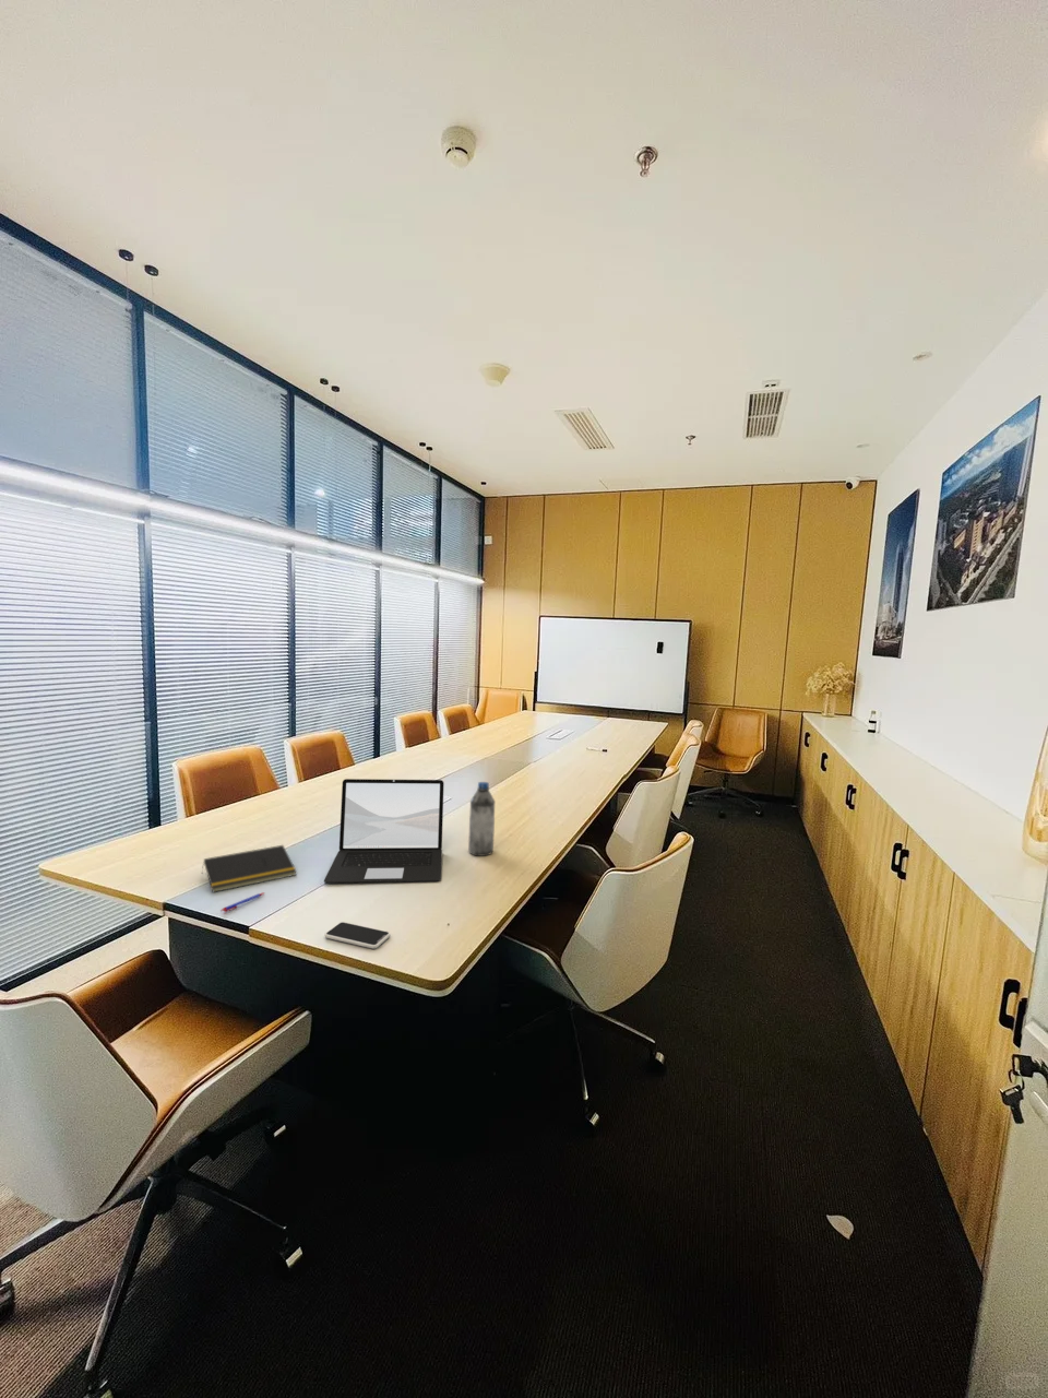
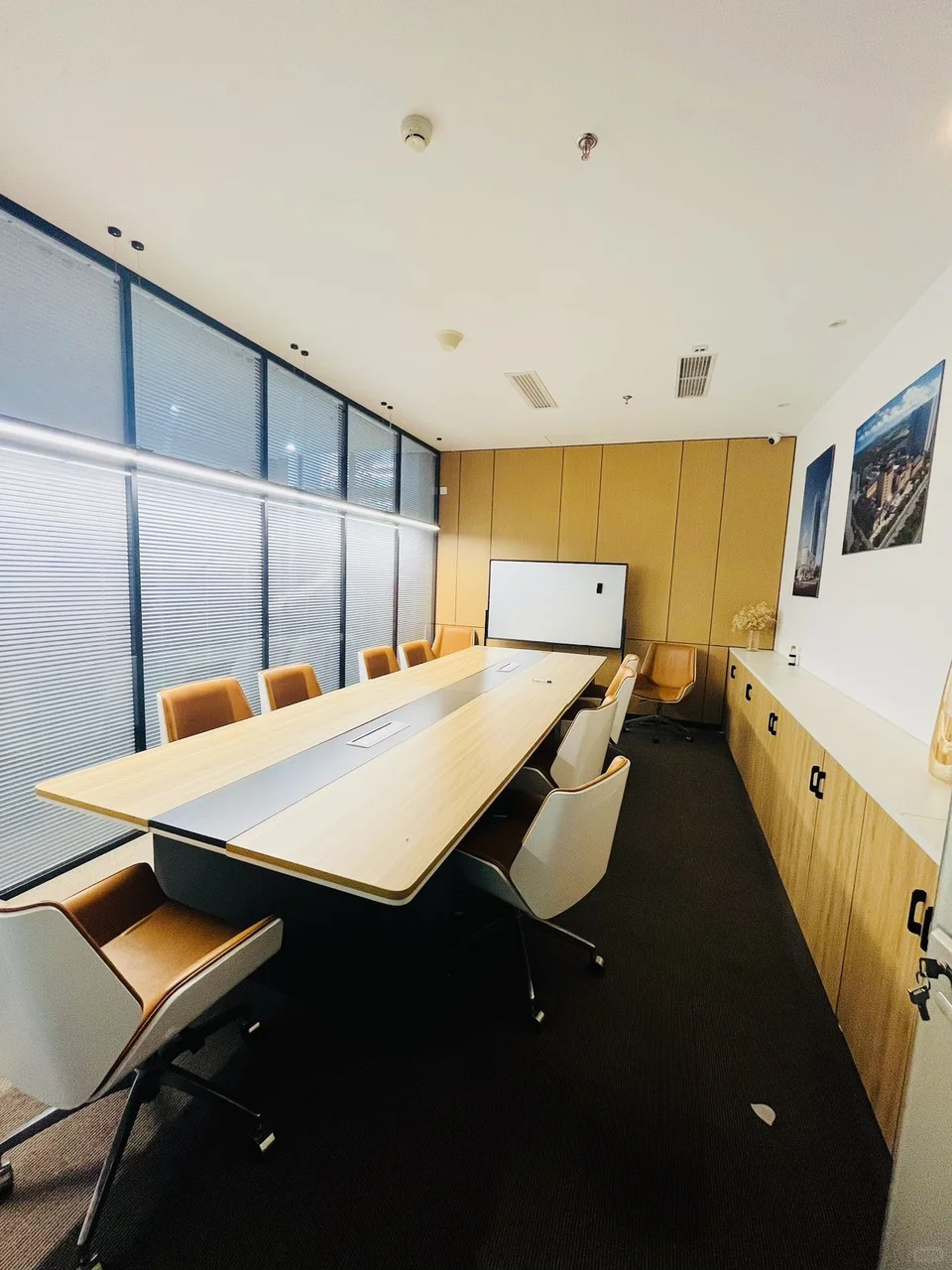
- water bottle [467,780,496,858]
- smartphone [324,920,391,950]
- pen [219,892,266,913]
- notepad [200,844,298,894]
- laptop [324,777,446,885]
